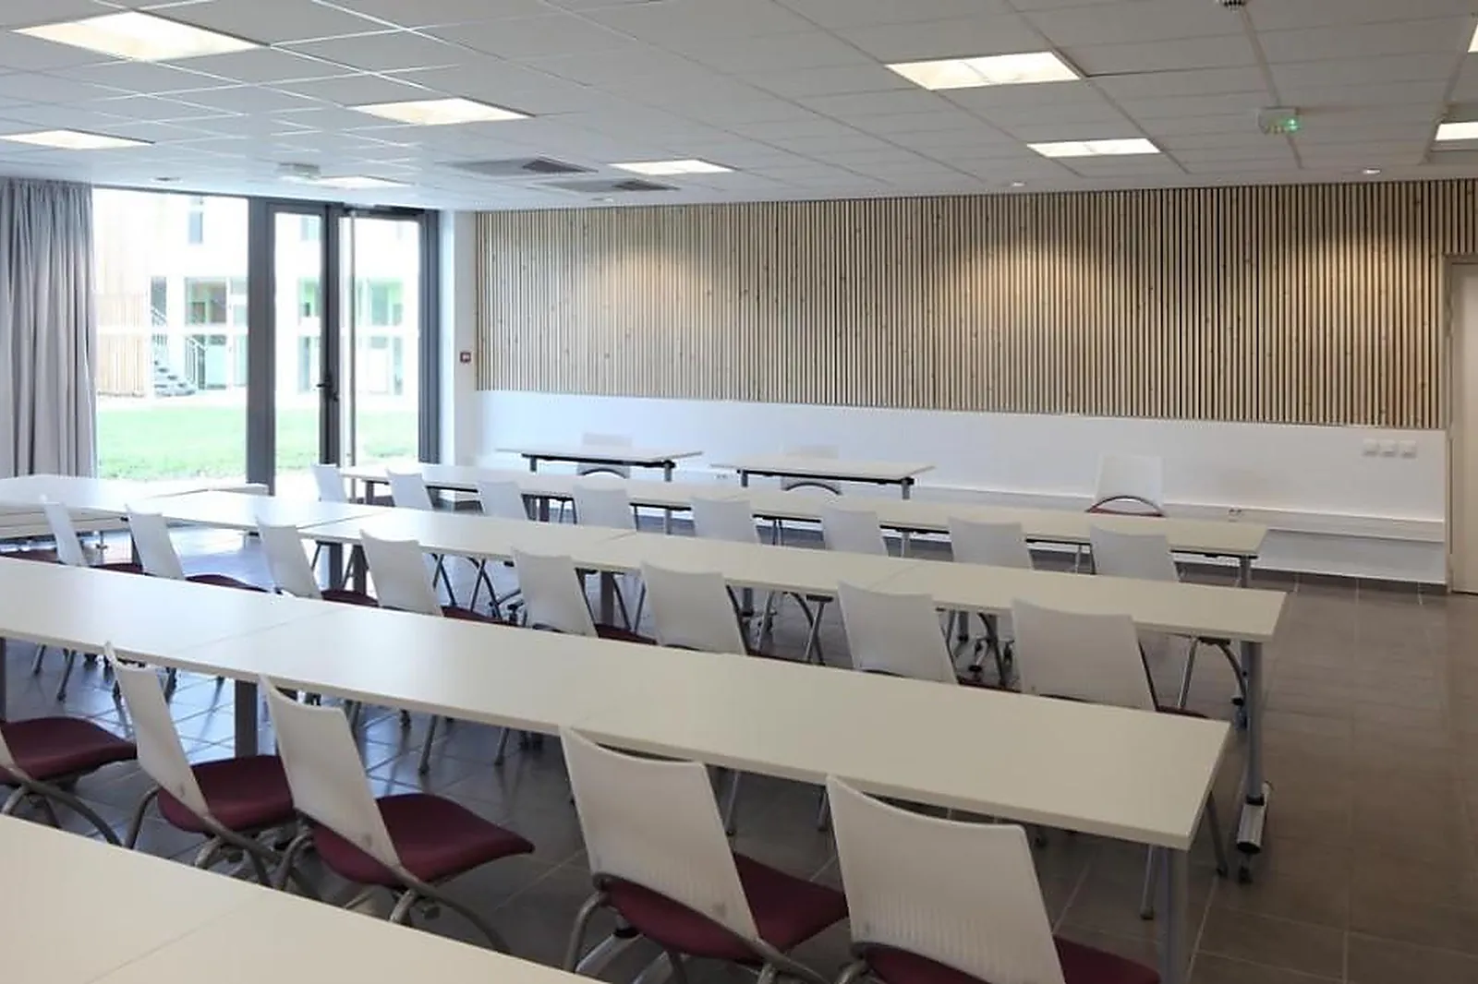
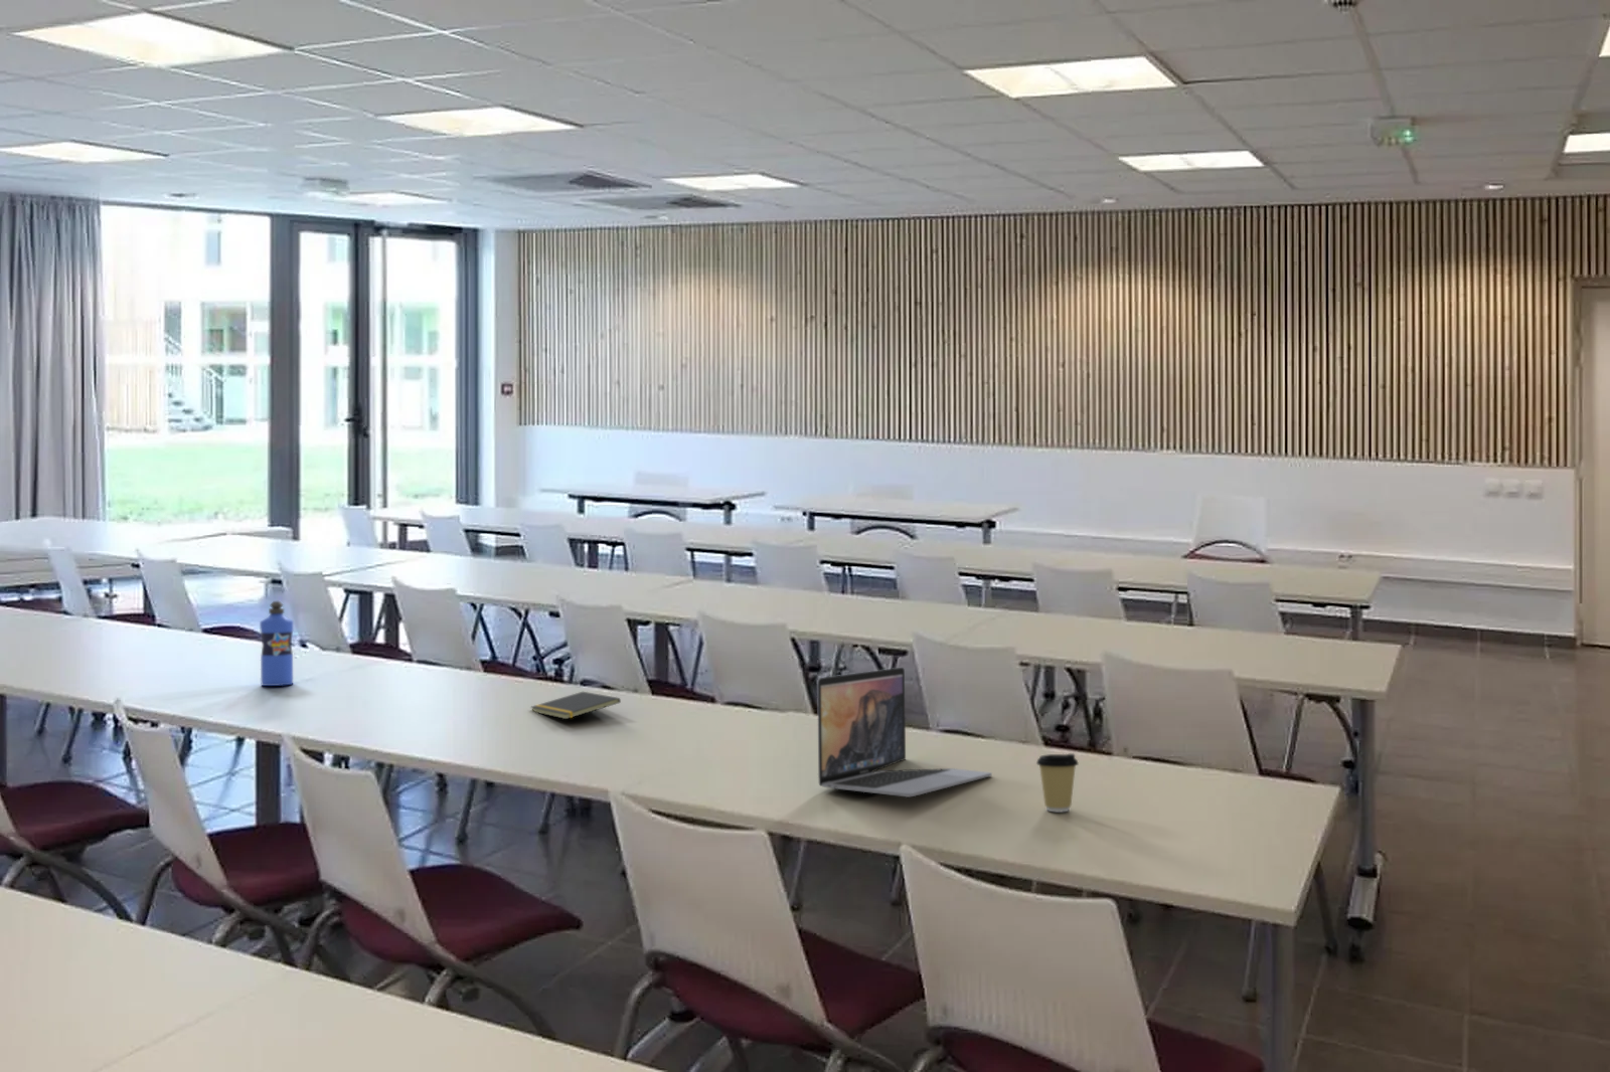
+ laptop [816,666,994,798]
+ water bottle [259,601,293,687]
+ coffee cup [1035,753,1080,812]
+ notepad [529,690,622,720]
